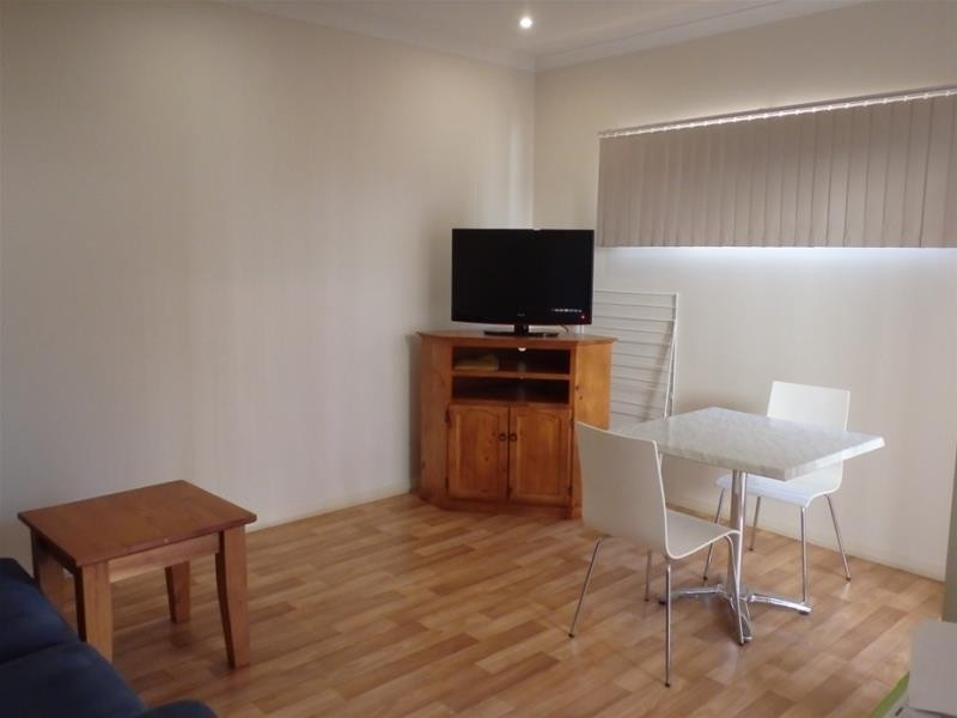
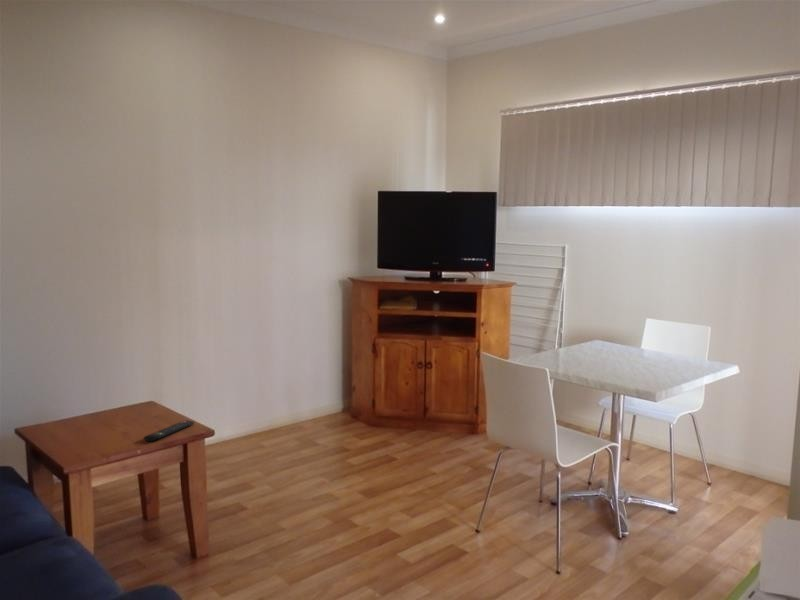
+ remote control [143,419,195,442]
